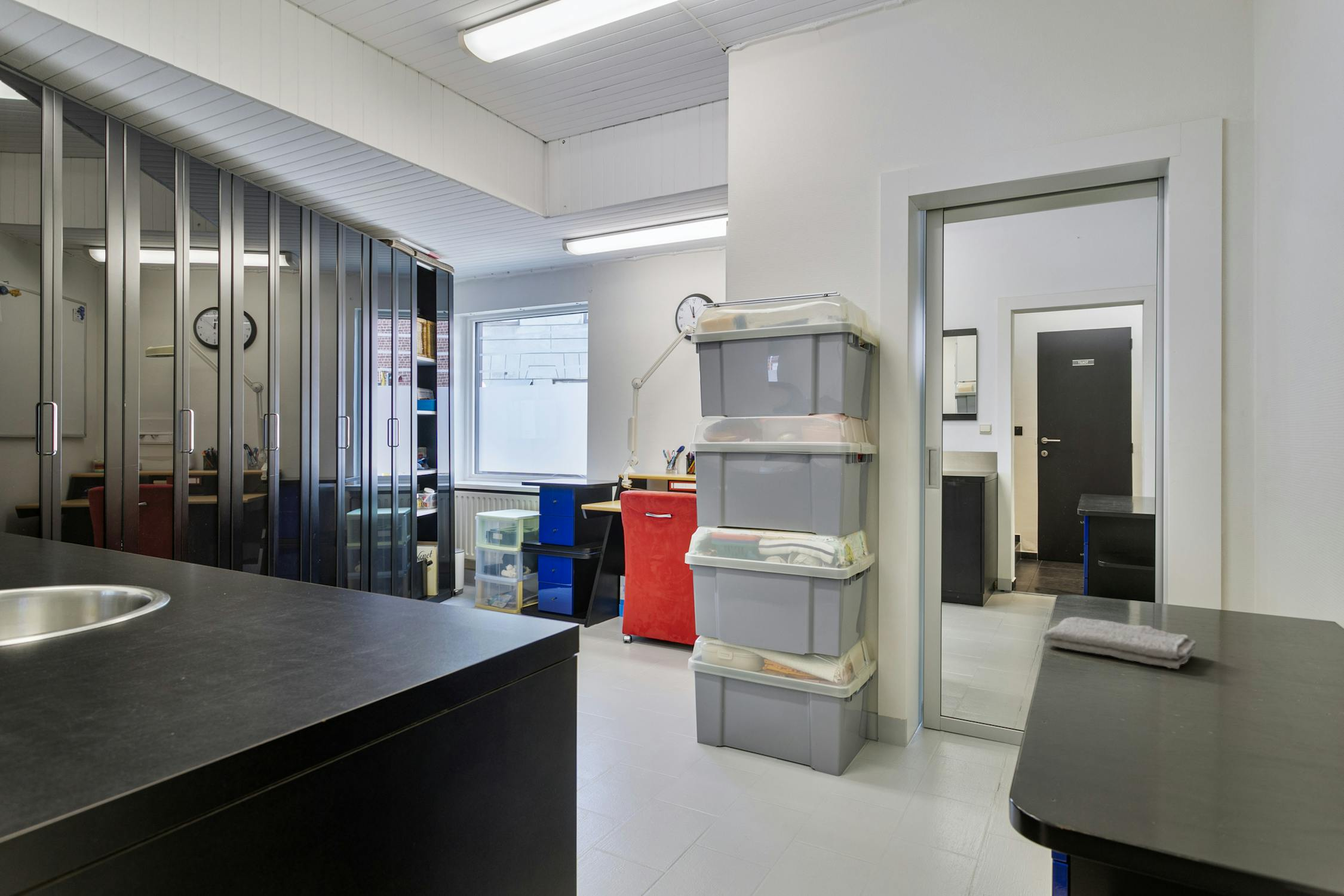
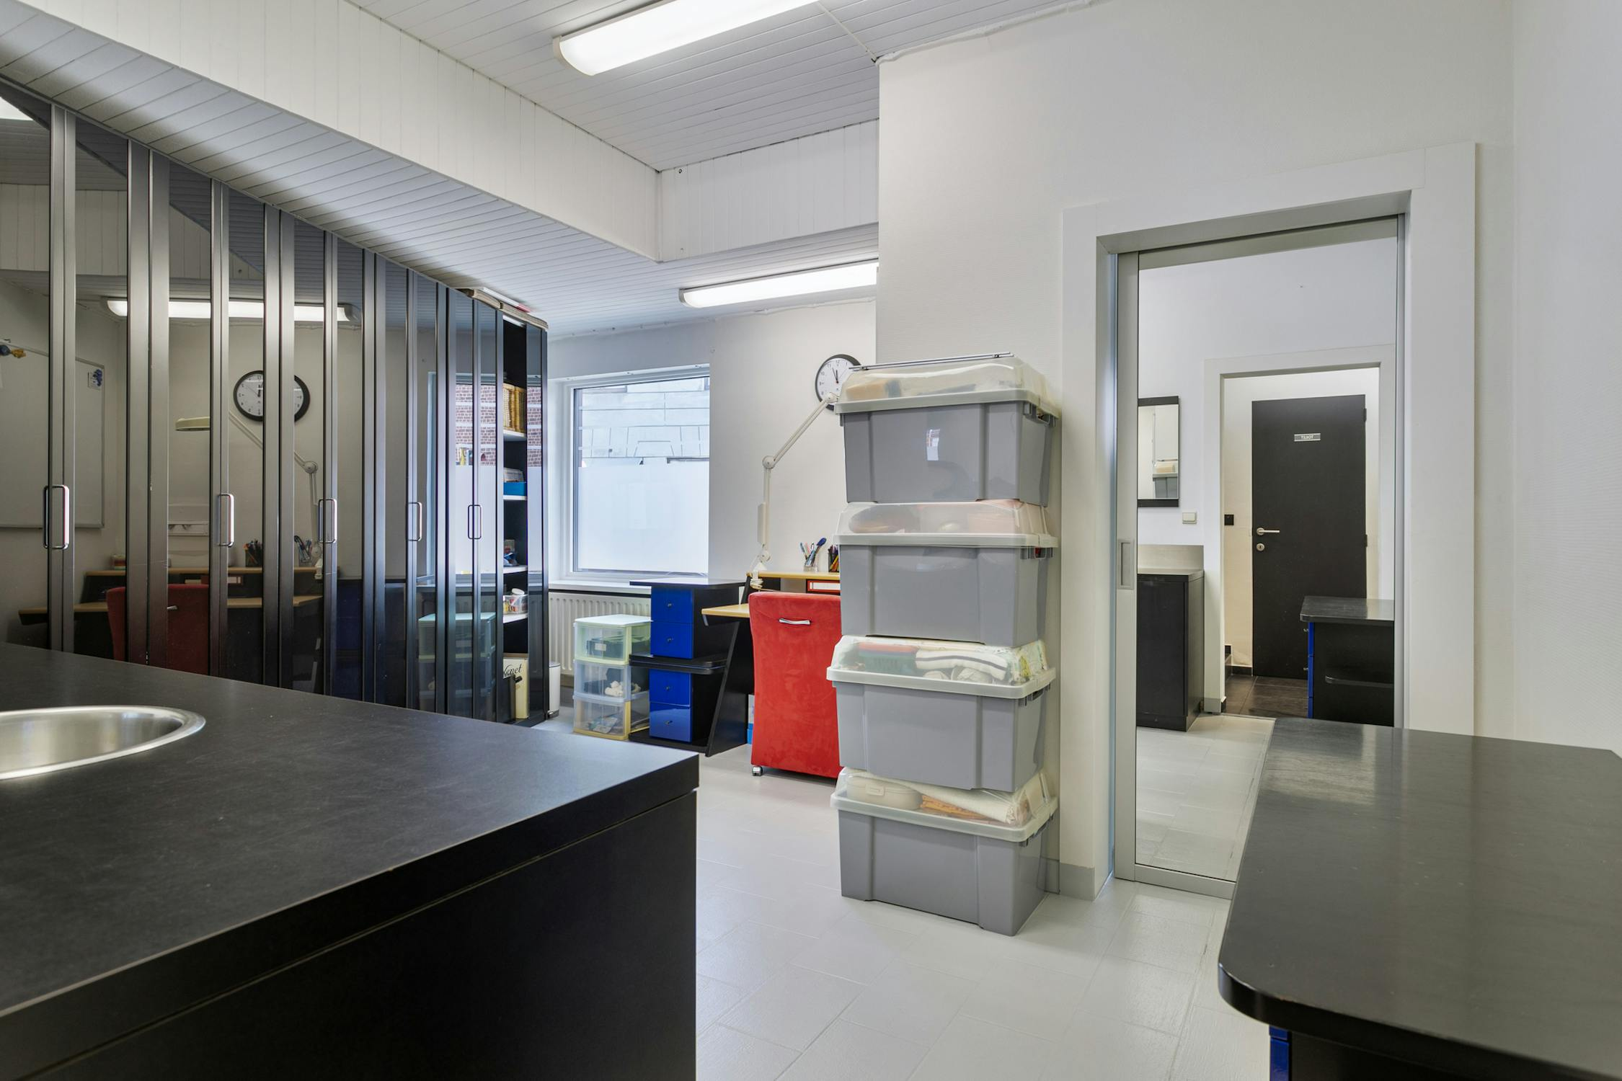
- washcloth [1042,616,1197,670]
